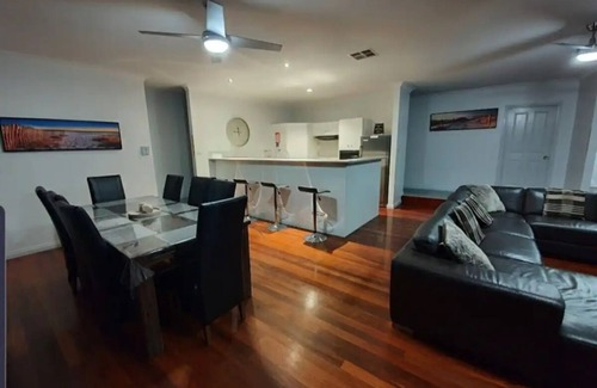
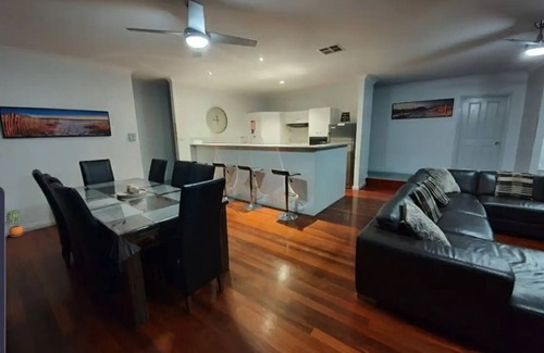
+ potted plant [5,210,25,238]
